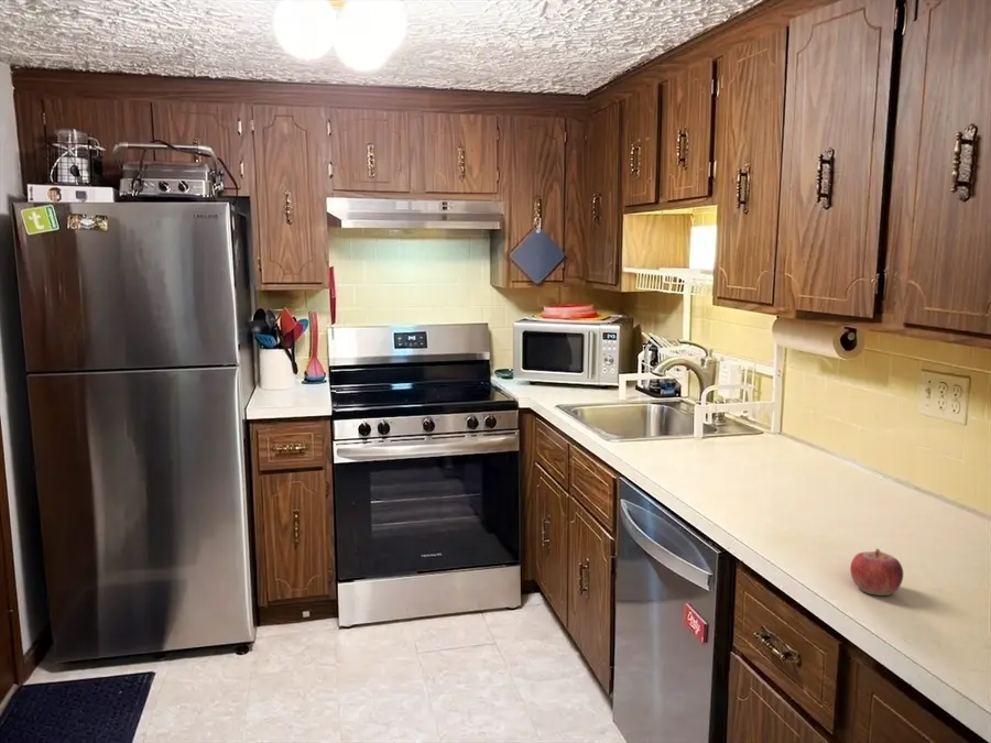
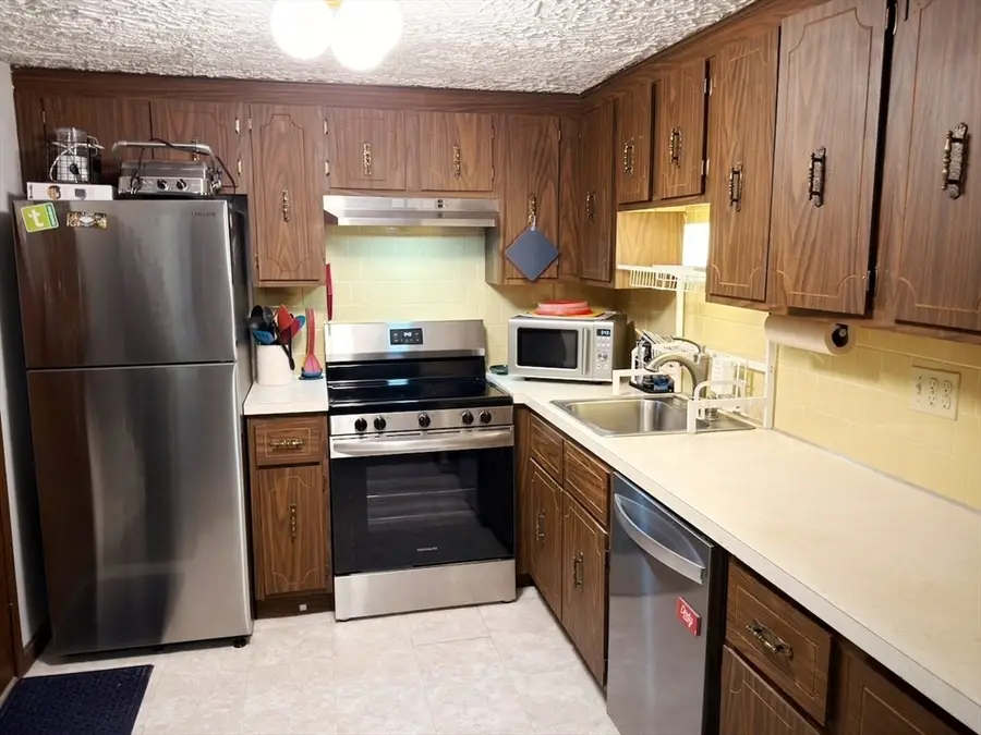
- fruit [849,547,904,597]
